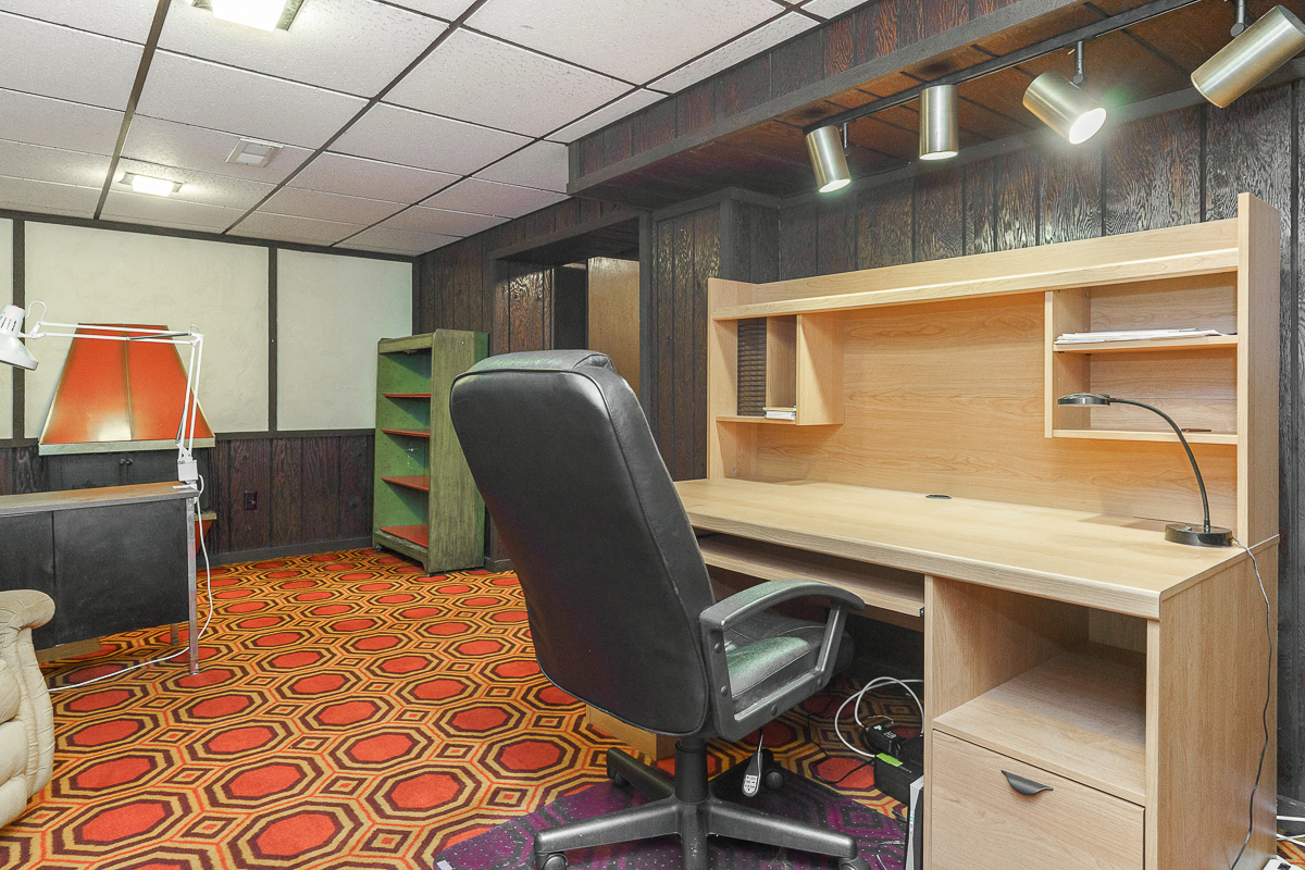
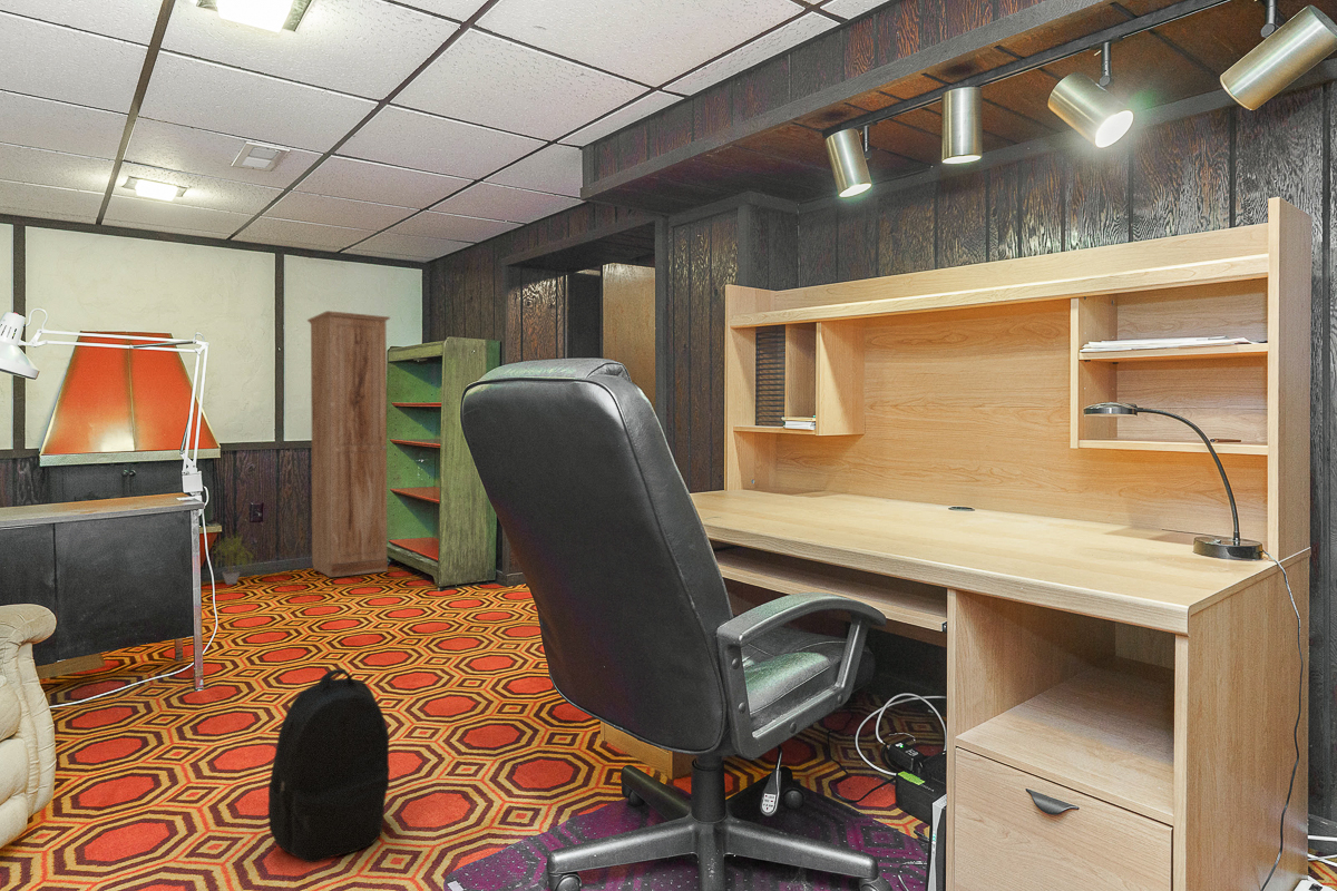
+ cabinet [306,310,391,578]
+ backpack [267,668,391,864]
+ potted plant [212,530,257,586]
